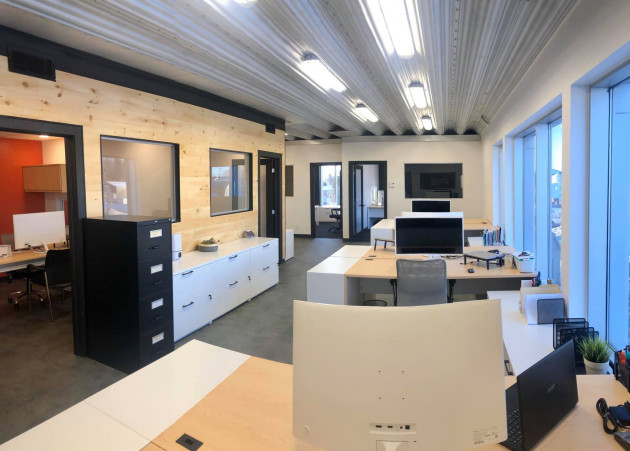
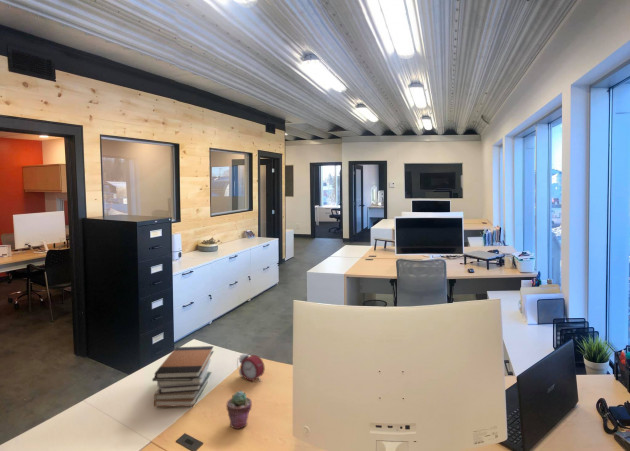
+ alarm clock [236,353,266,382]
+ potted succulent [225,390,253,430]
+ book stack [151,345,215,408]
